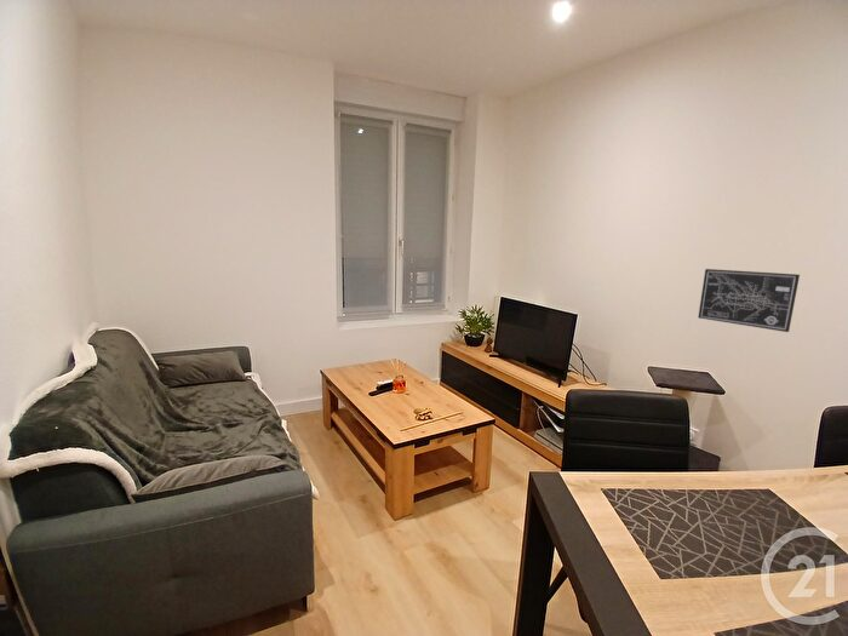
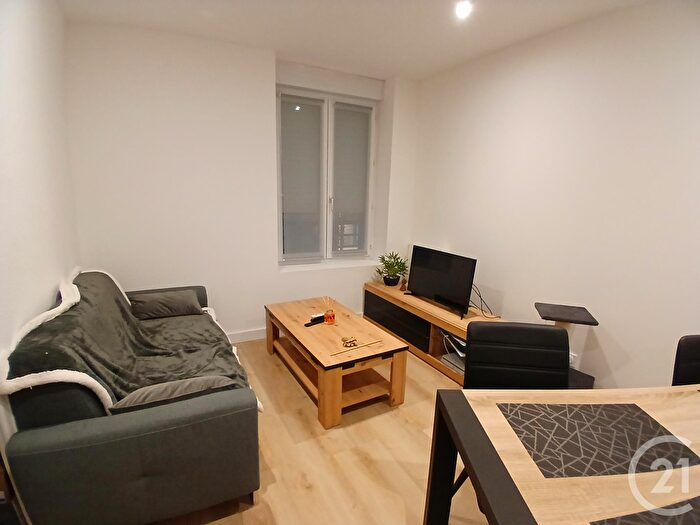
- wall art [697,268,801,333]
